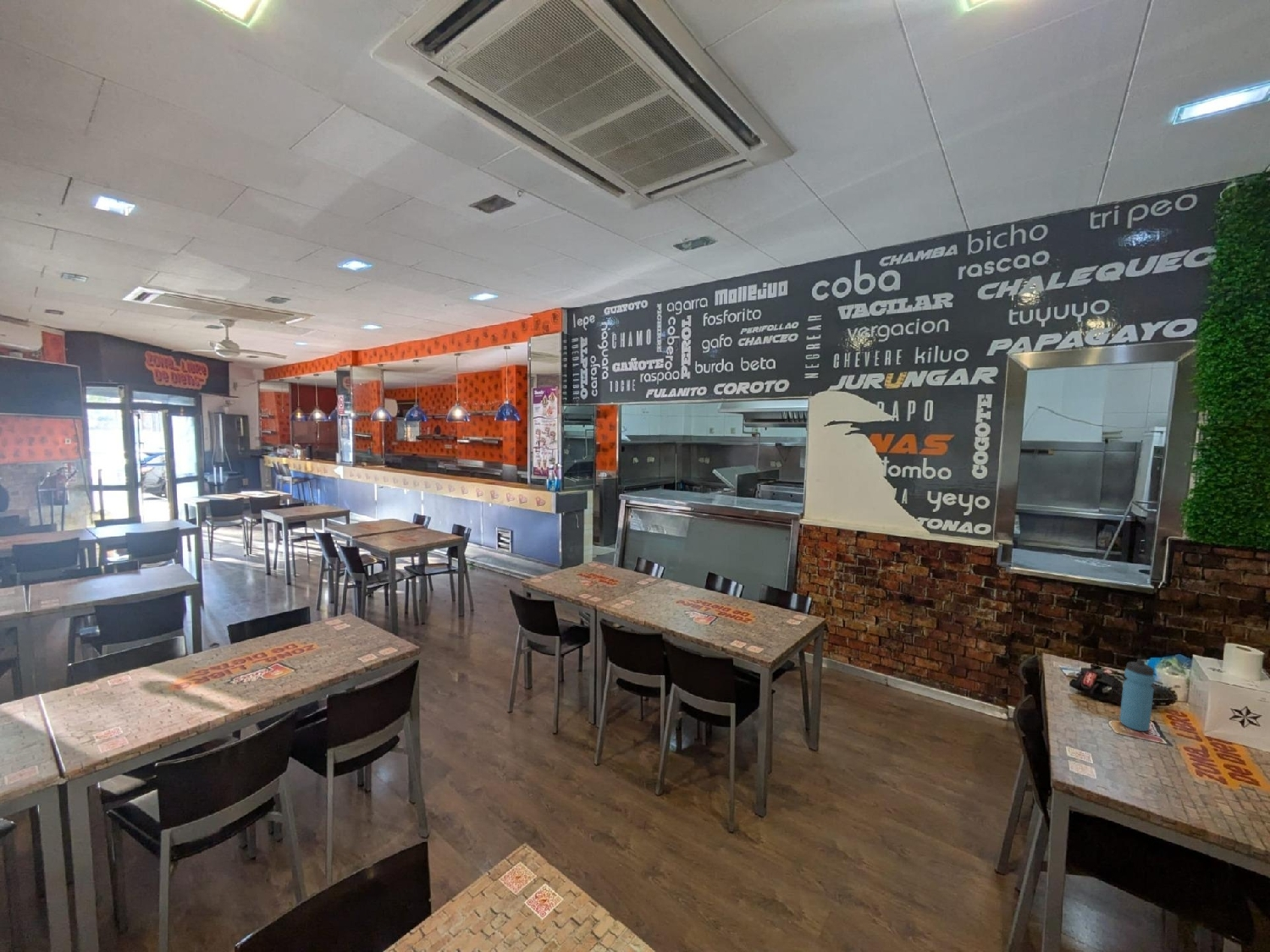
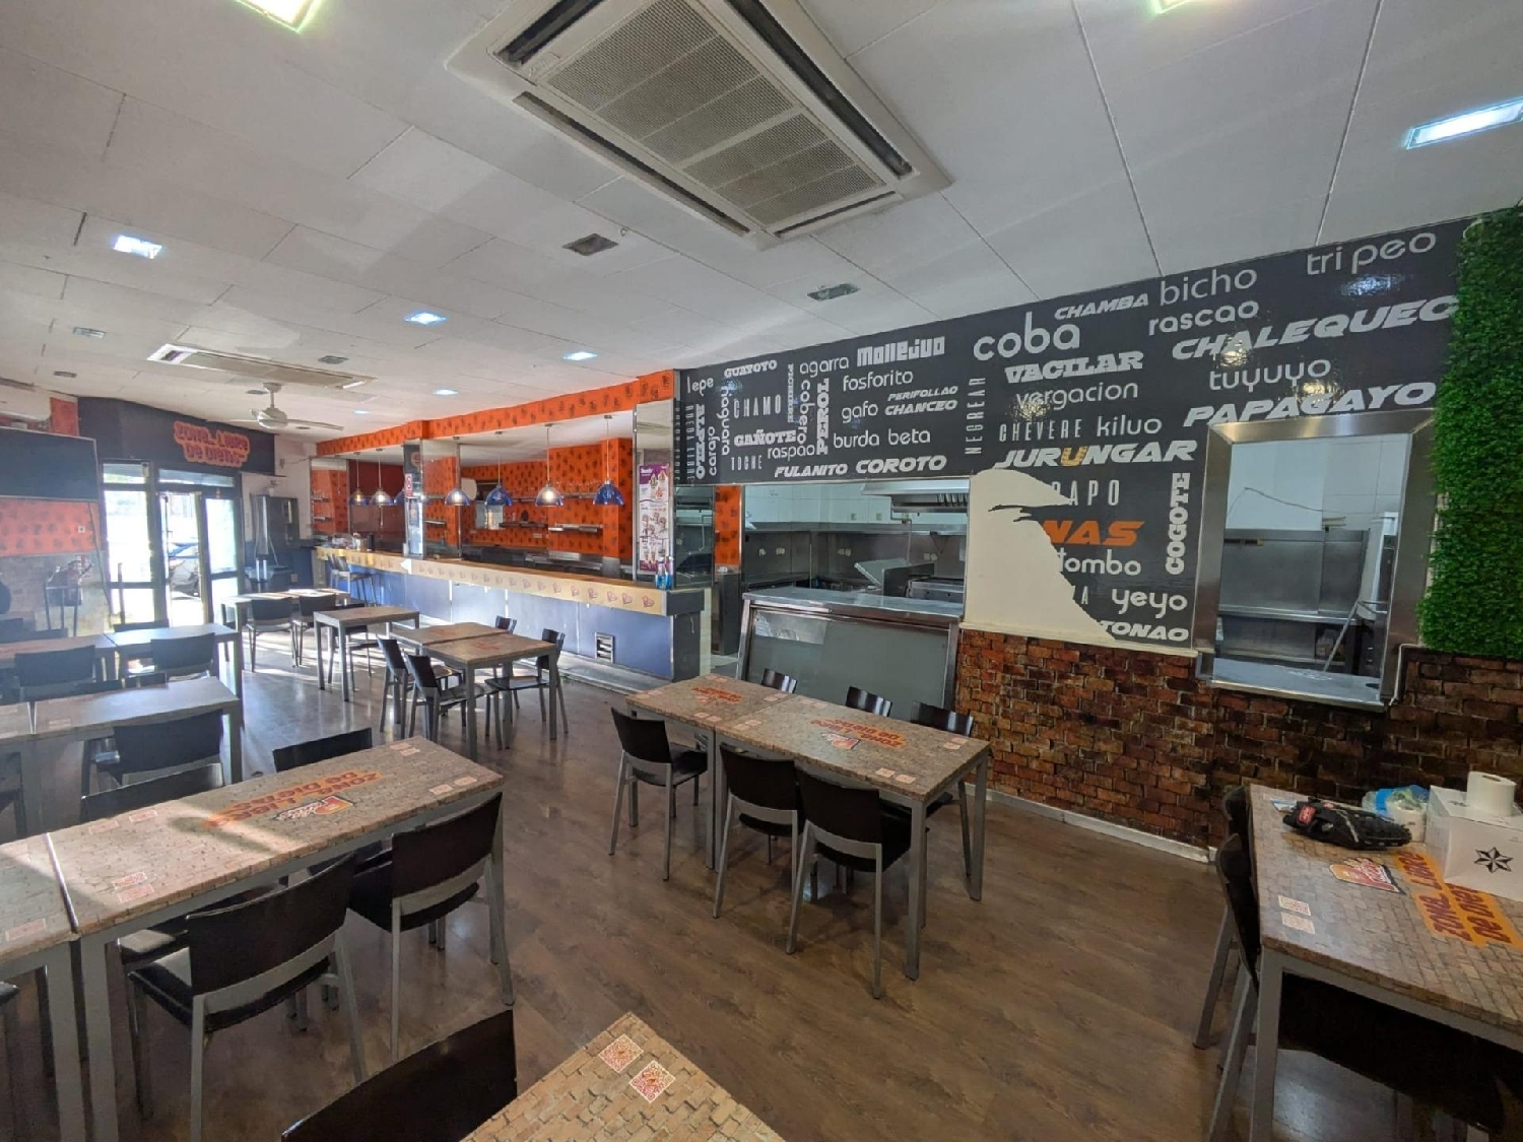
- water bottle [1118,658,1156,732]
